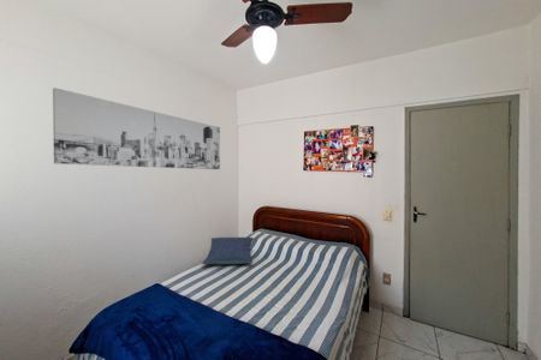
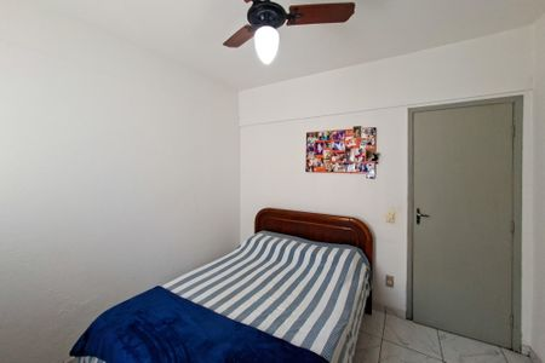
- wall art [52,86,221,170]
- pillow [201,236,255,265]
